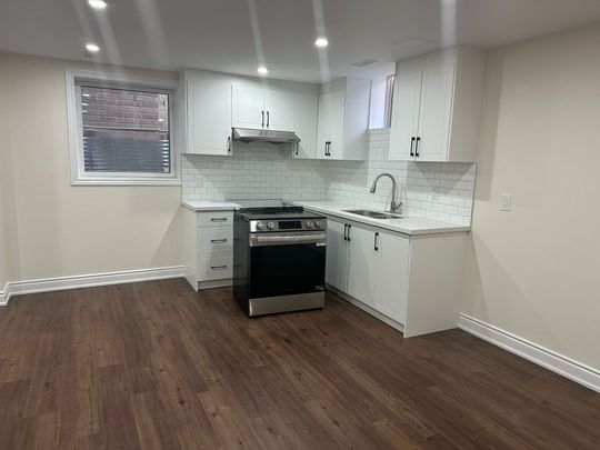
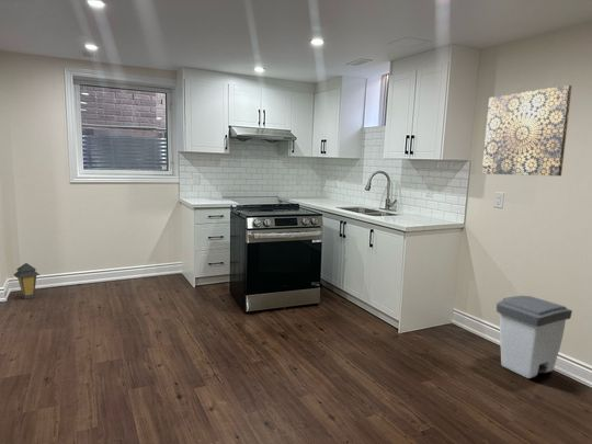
+ wall art [481,84,573,177]
+ lantern [12,262,41,300]
+ trash can [496,295,573,379]
